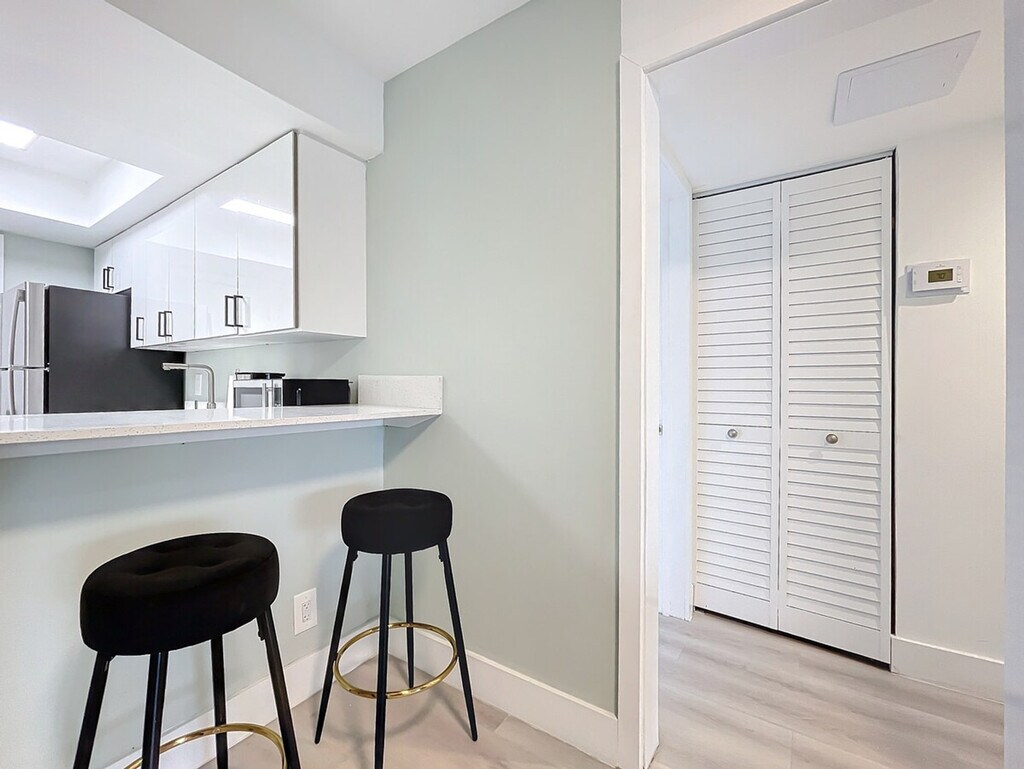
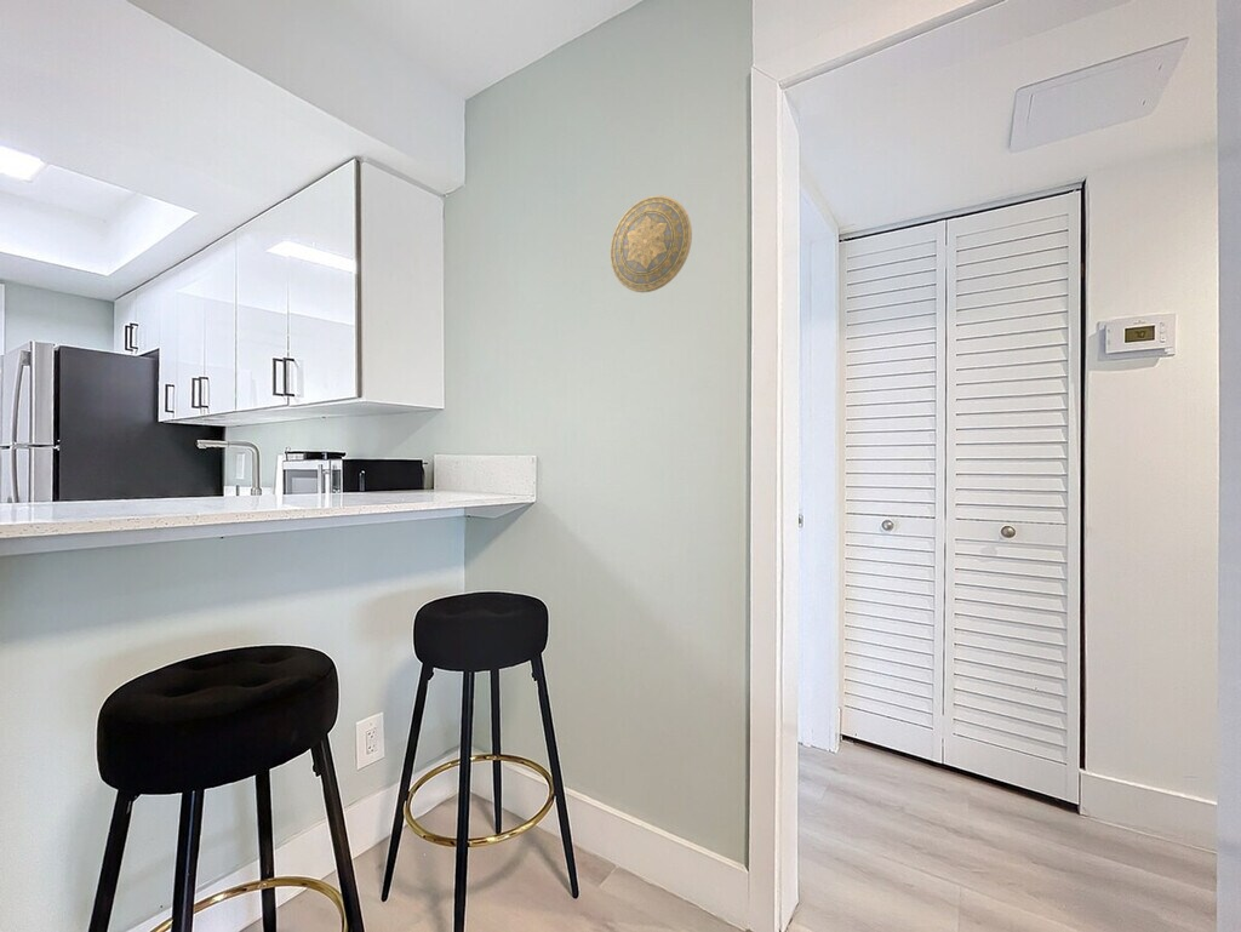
+ decorative plate [610,194,693,293]
